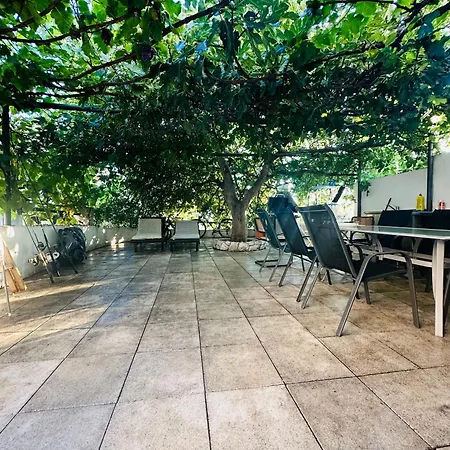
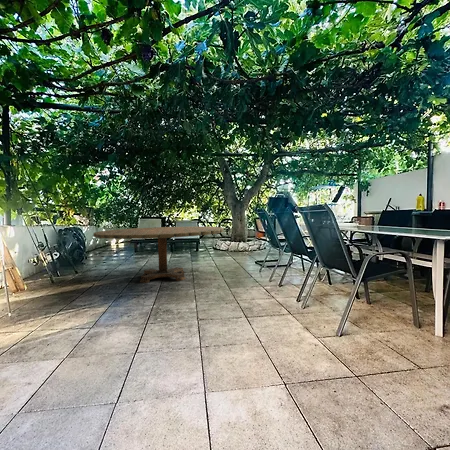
+ dining table [93,226,225,284]
